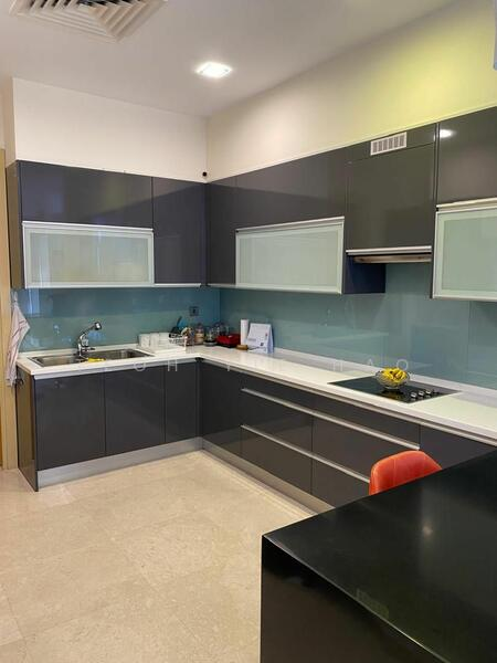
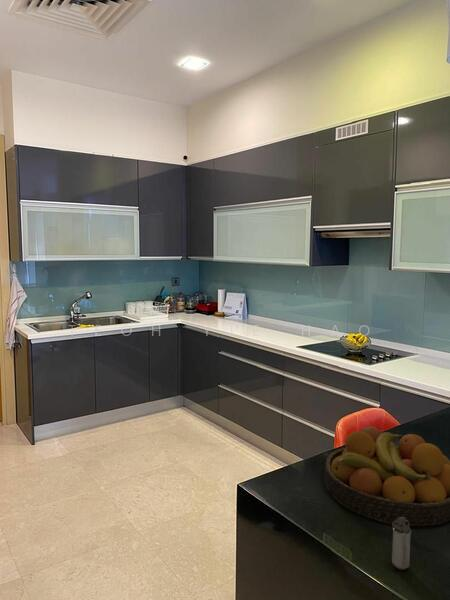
+ shaker [391,517,412,571]
+ fruit bowl [323,425,450,527]
